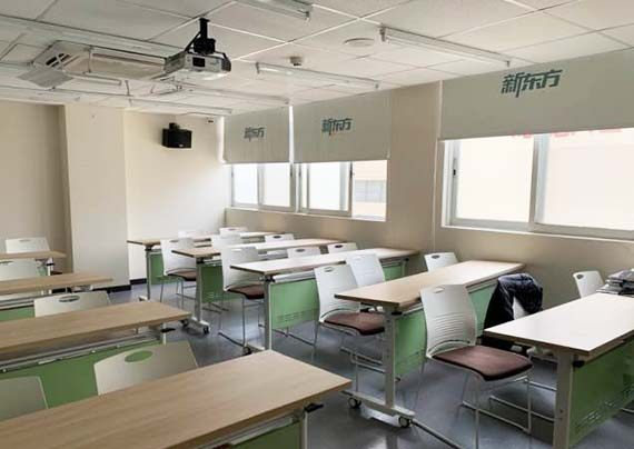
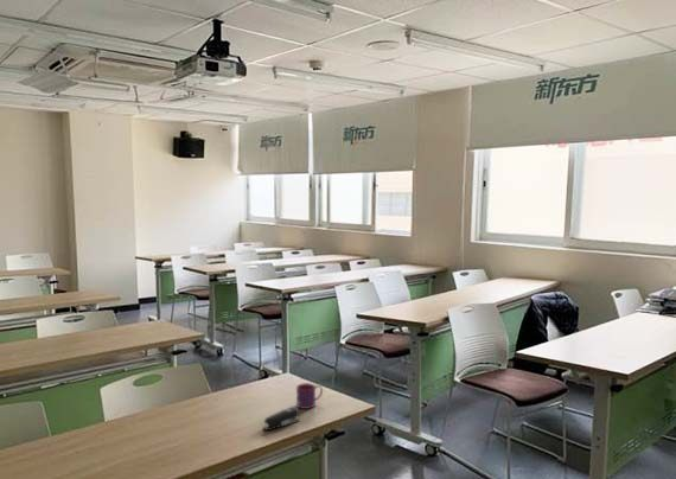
+ mug [295,382,324,410]
+ stapler [262,405,301,432]
